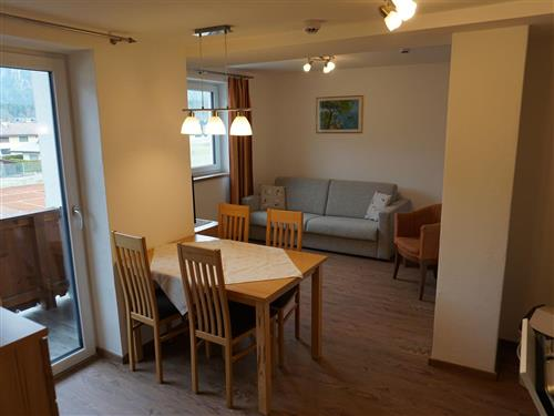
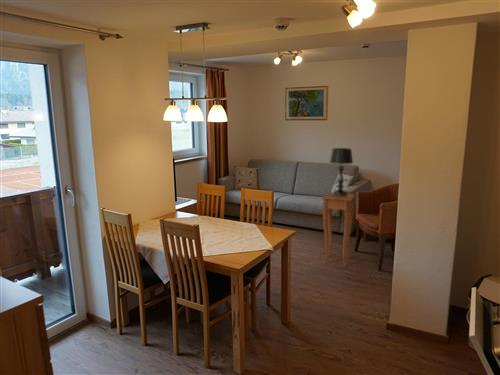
+ side table [321,191,355,268]
+ table lamp [329,147,354,196]
